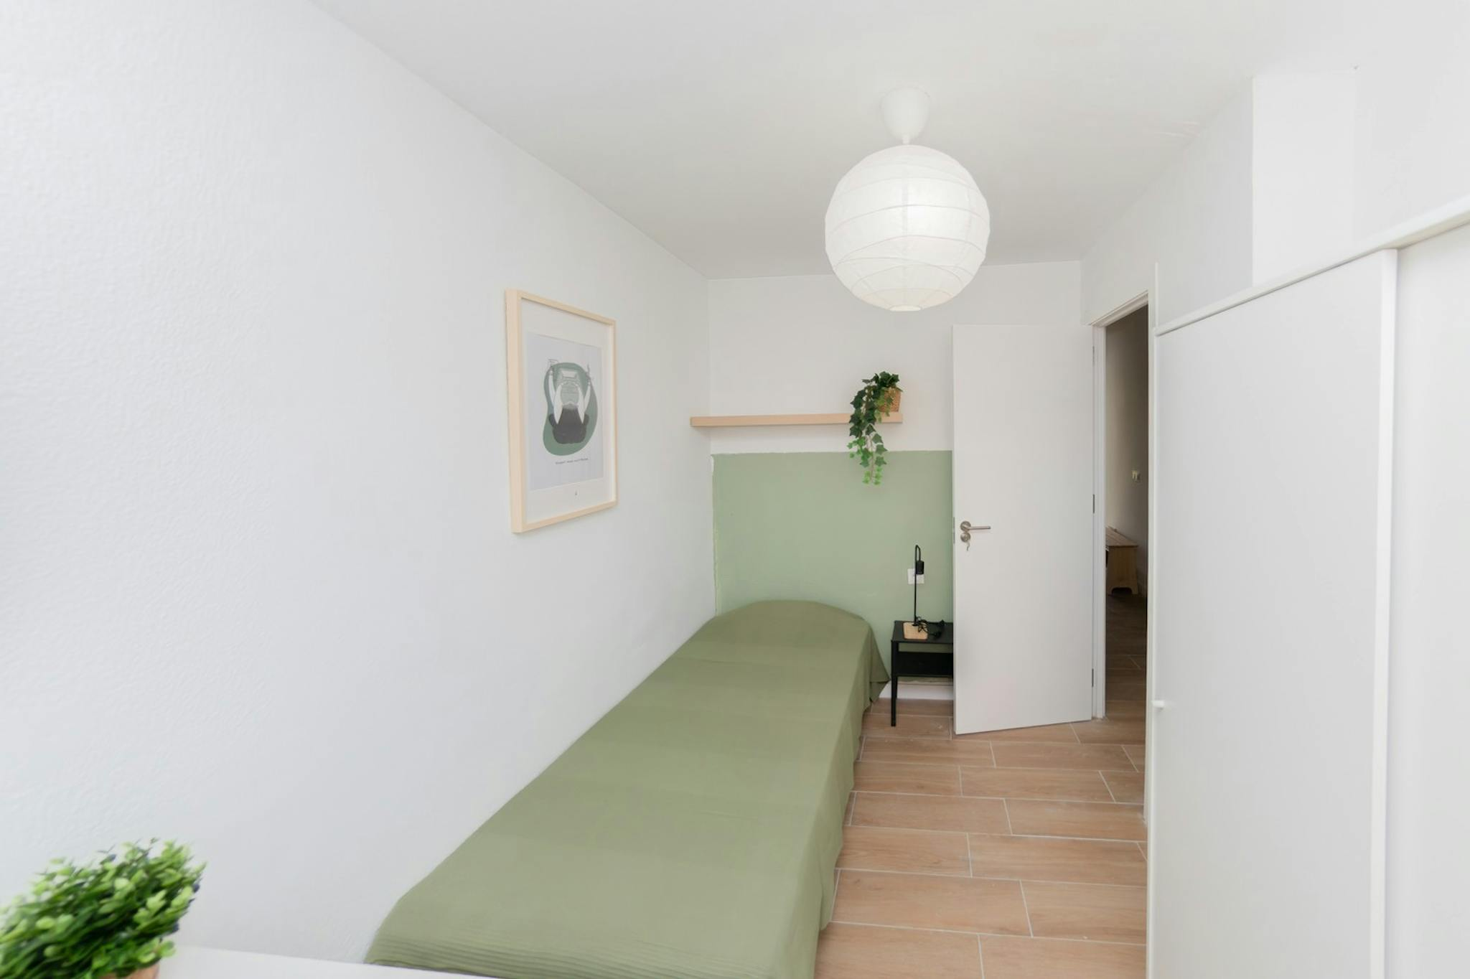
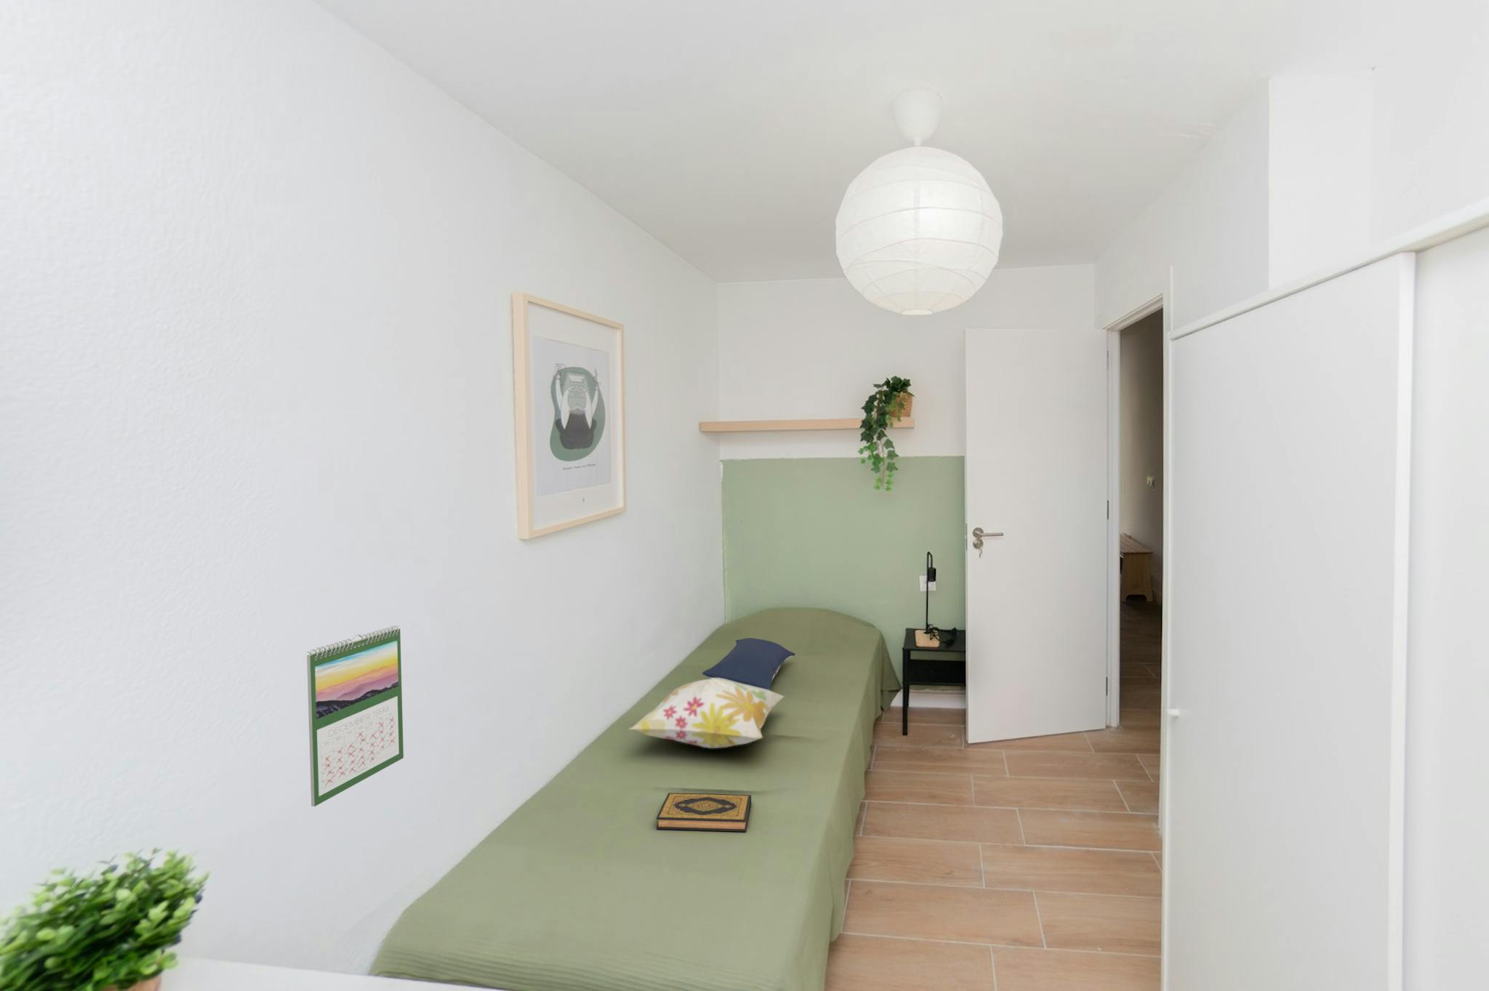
+ pillow [701,637,796,691]
+ calendar [306,625,404,807]
+ hardback book [656,792,752,833]
+ decorative pillow [628,678,785,749]
